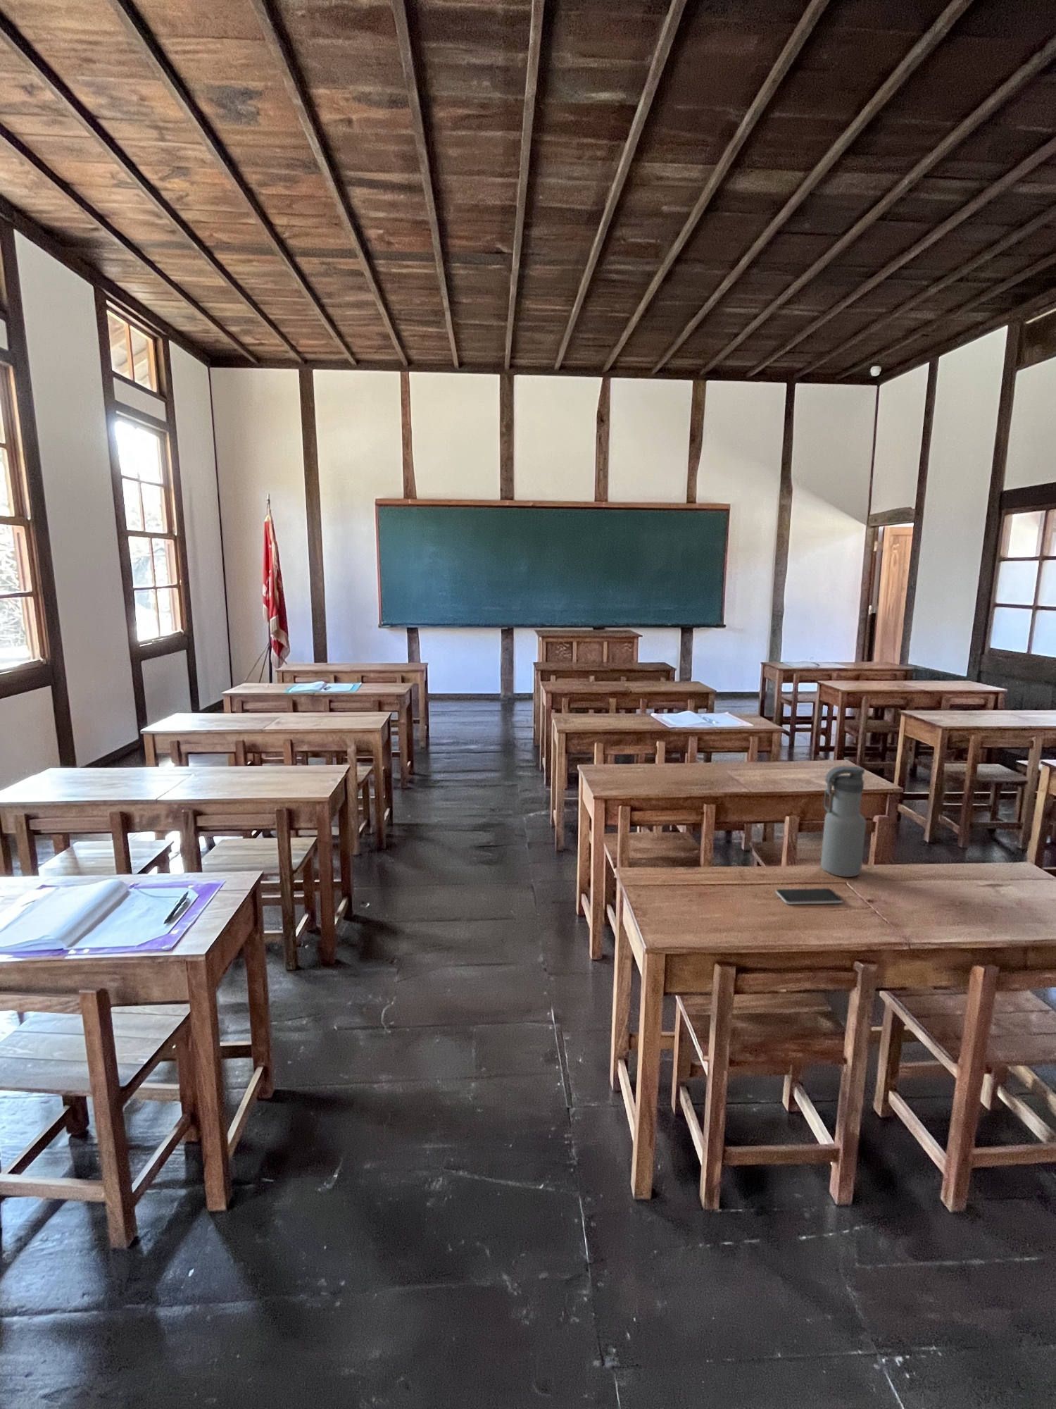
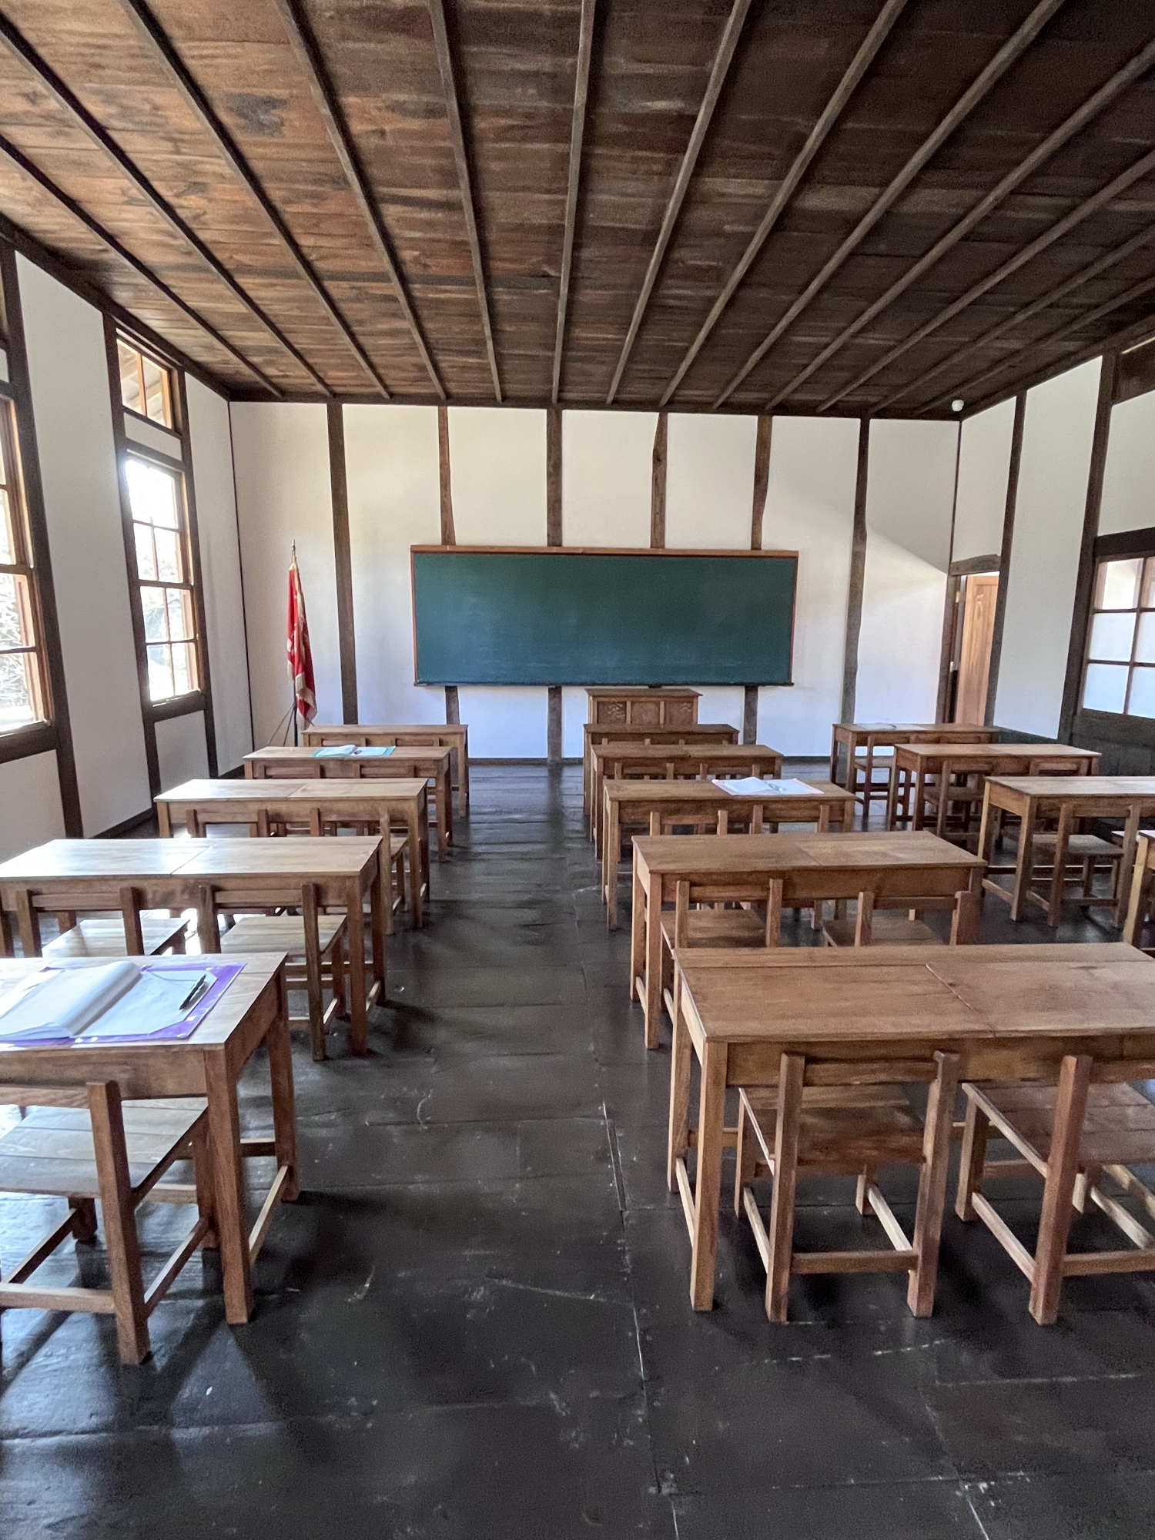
- smartphone [775,888,843,905]
- water bottle [820,766,866,878]
